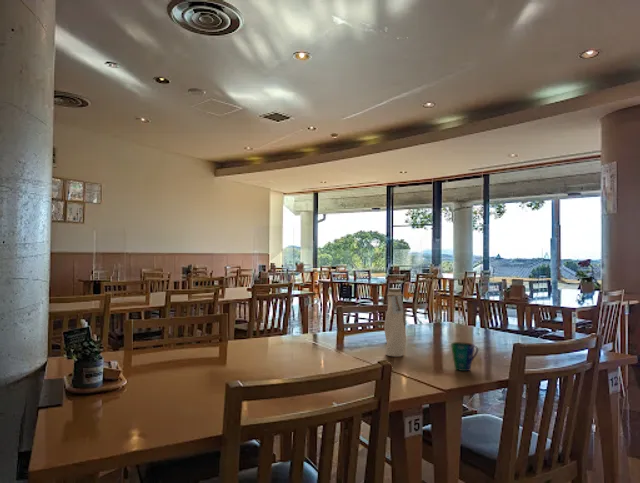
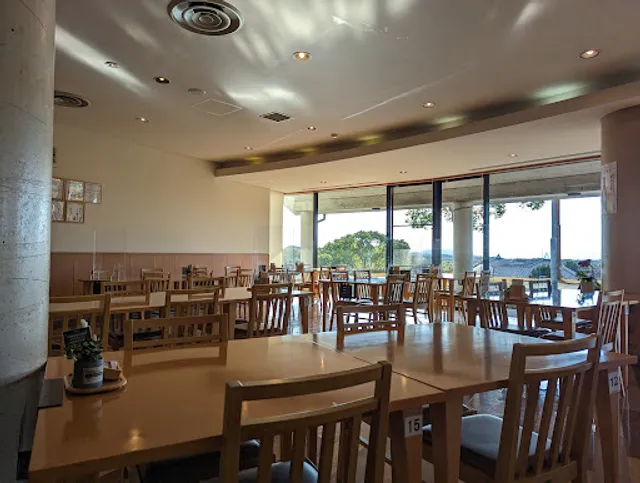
- water bottle [383,287,407,357]
- cup [450,341,479,372]
